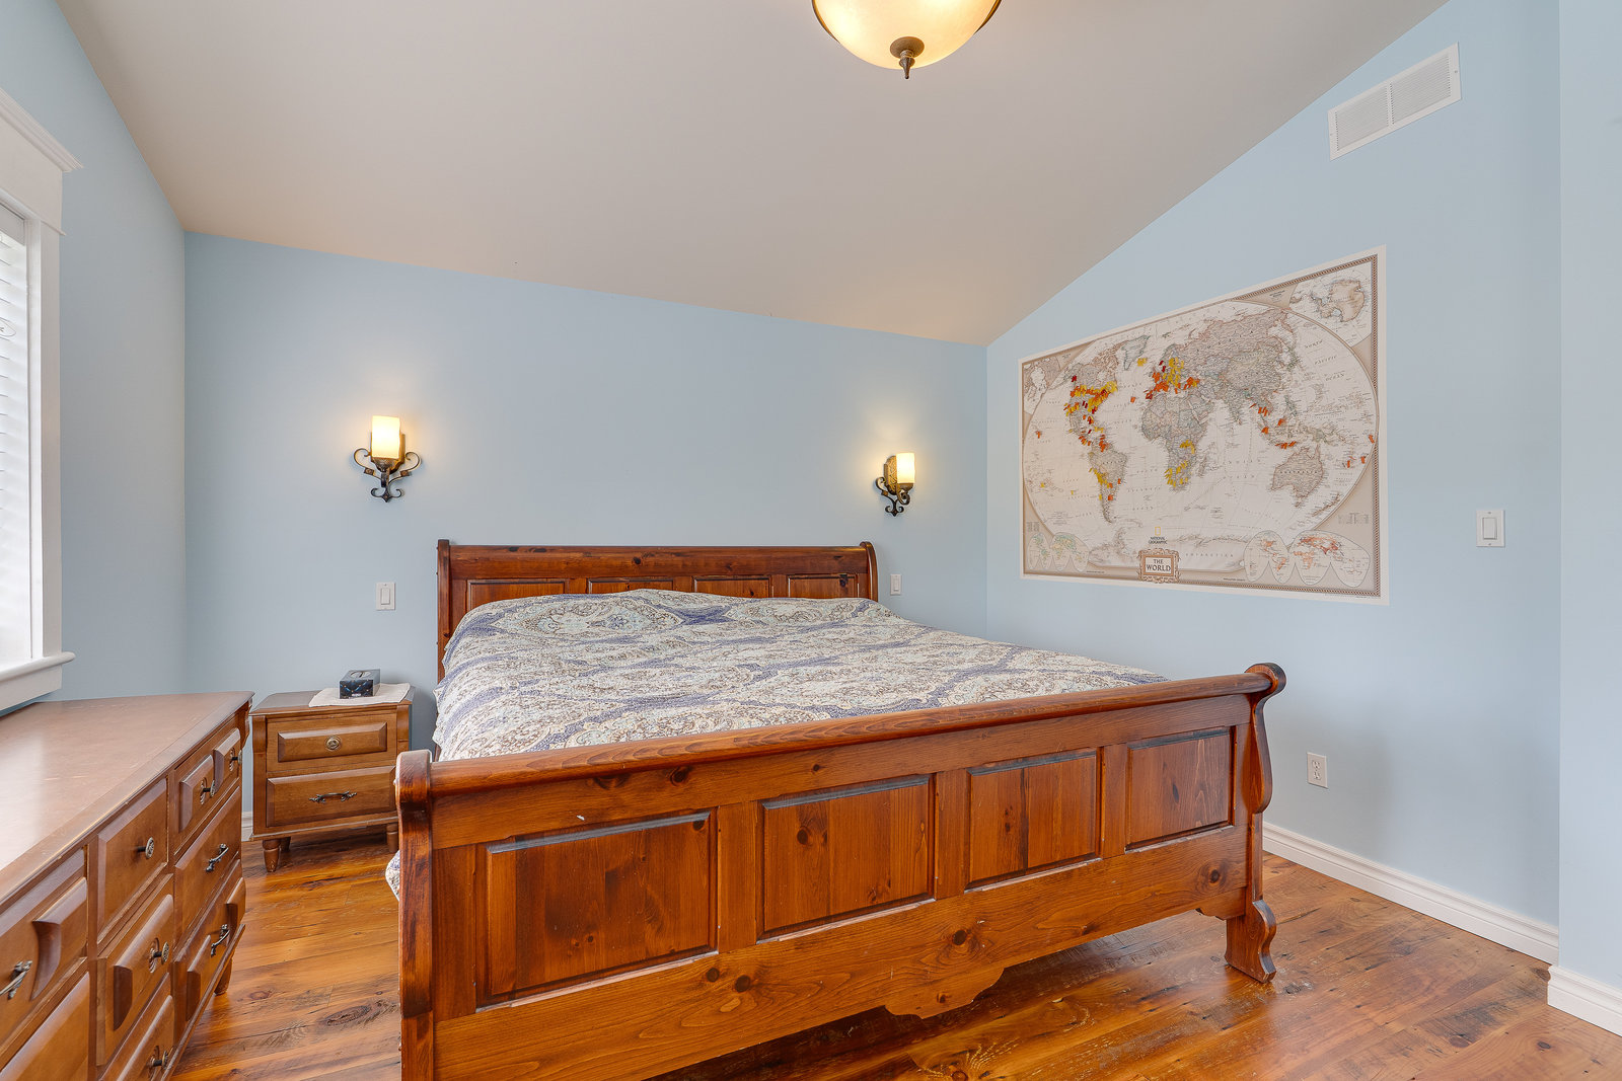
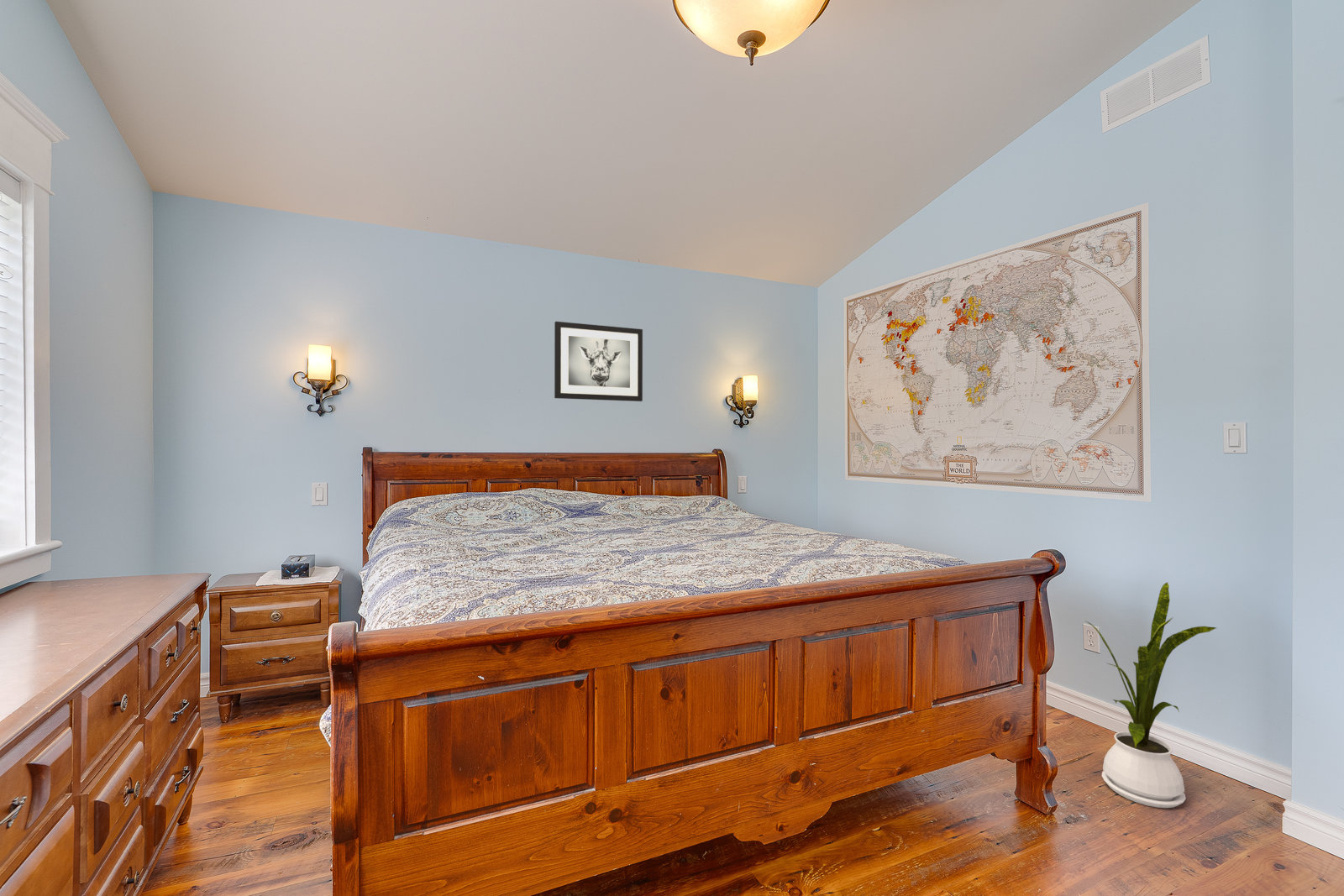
+ house plant [1084,582,1217,809]
+ wall art [554,321,643,402]
